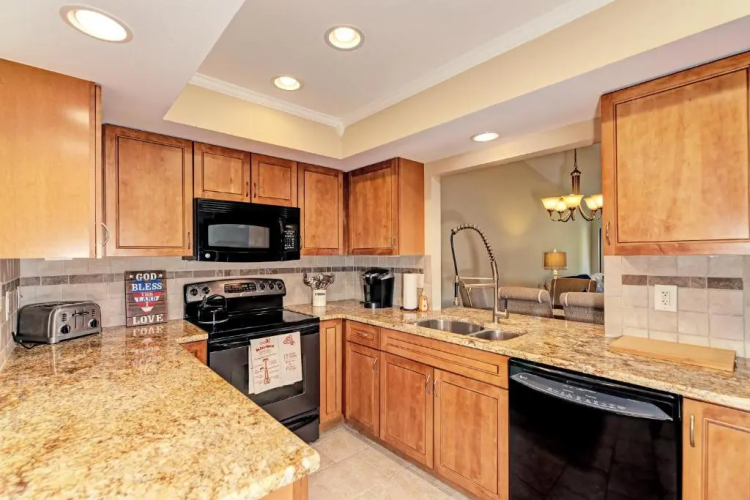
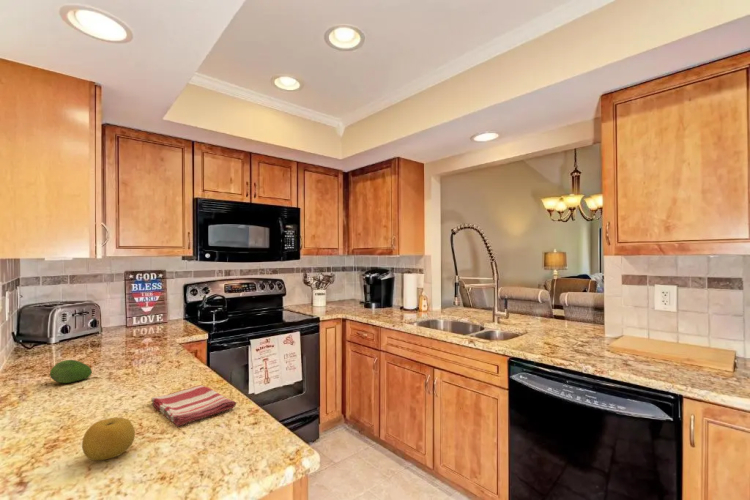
+ fruit [49,359,93,384]
+ fruit [81,417,136,462]
+ dish towel [150,384,237,428]
